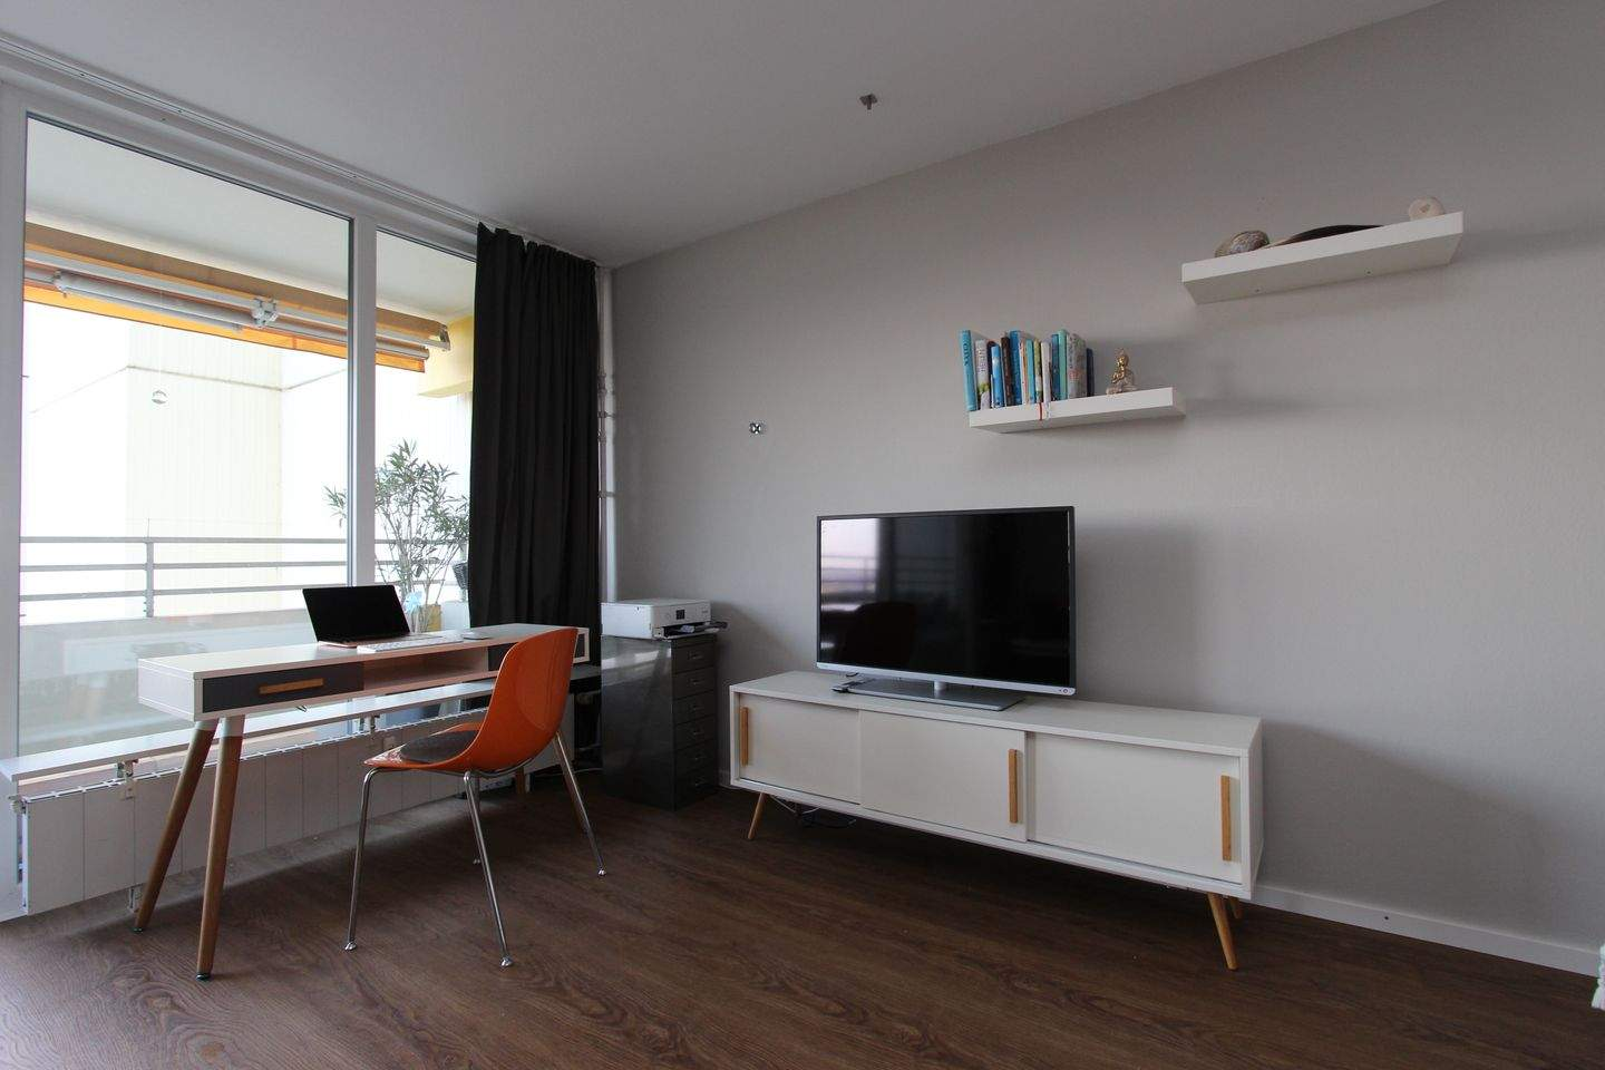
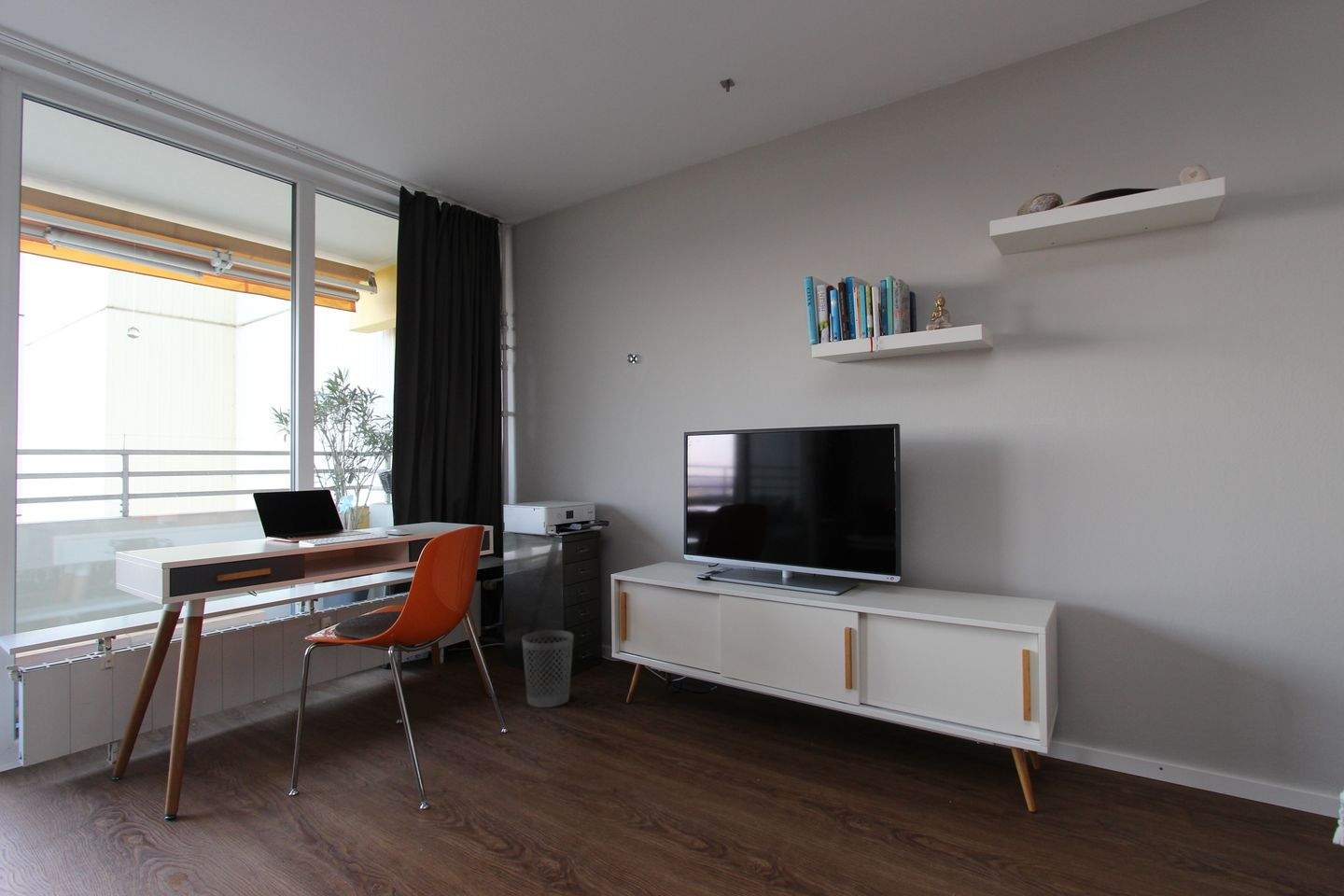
+ wastebasket [521,629,575,708]
